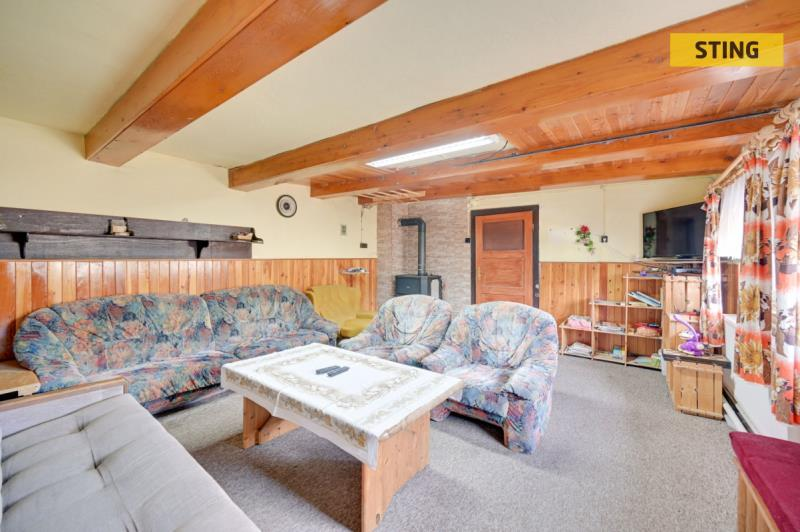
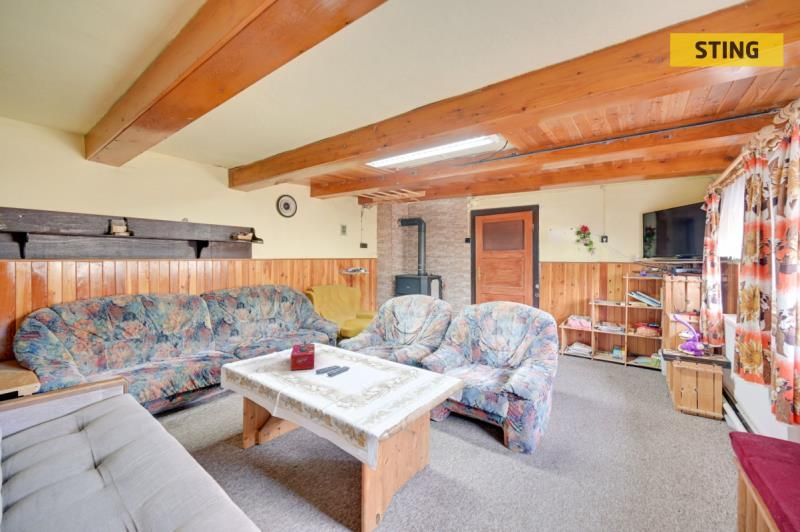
+ tissue box [290,343,316,371]
